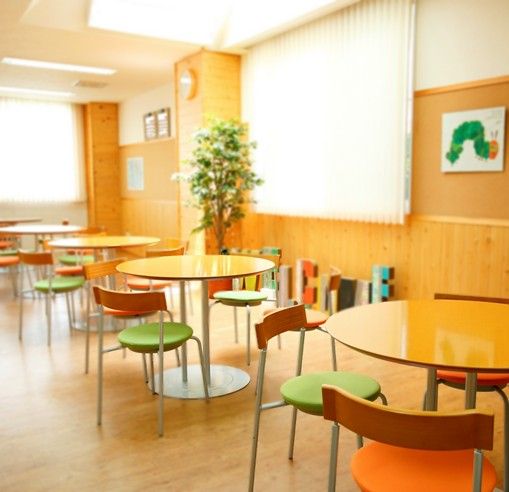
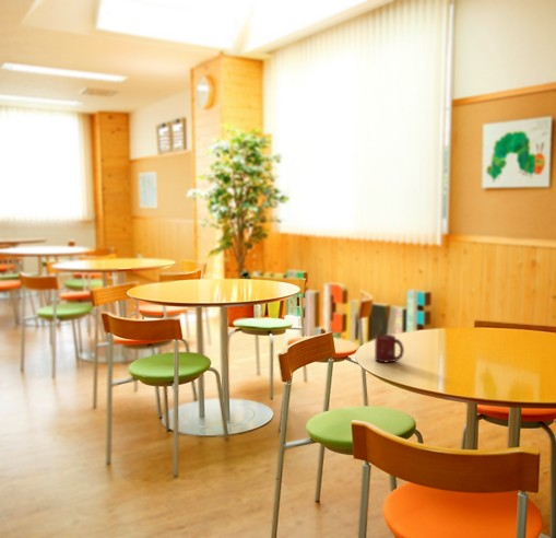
+ cup [374,334,405,363]
